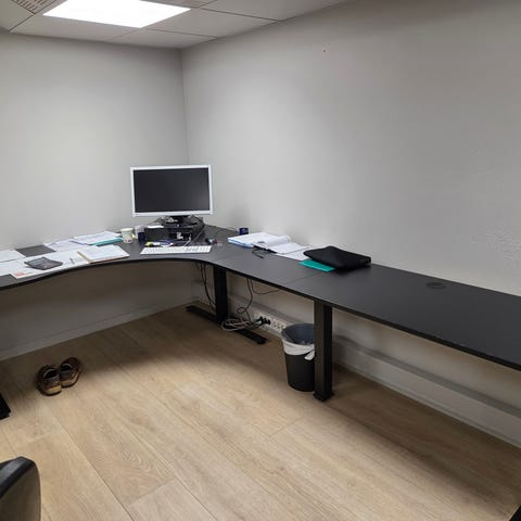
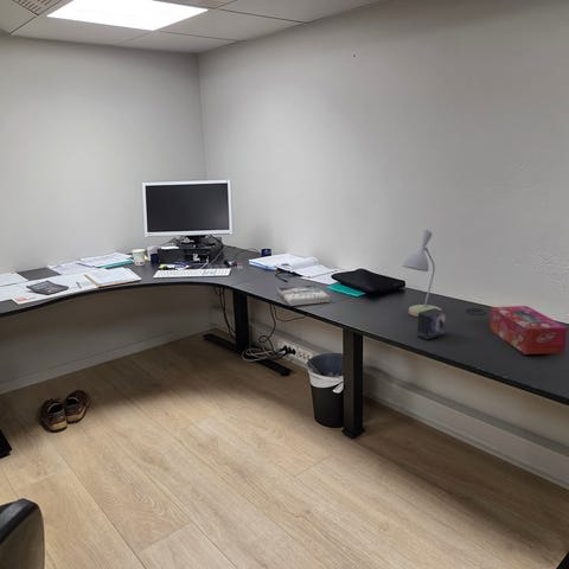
+ book [276,284,331,307]
+ desk lamp [401,229,442,318]
+ small box [416,308,447,340]
+ tissue box [488,305,569,356]
